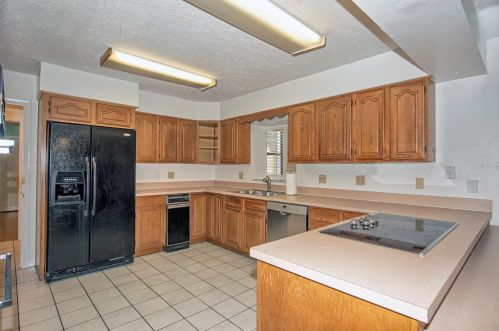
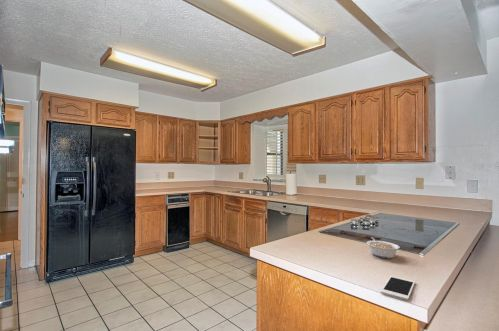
+ legume [366,236,401,259]
+ cell phone [380,275,416,301]
